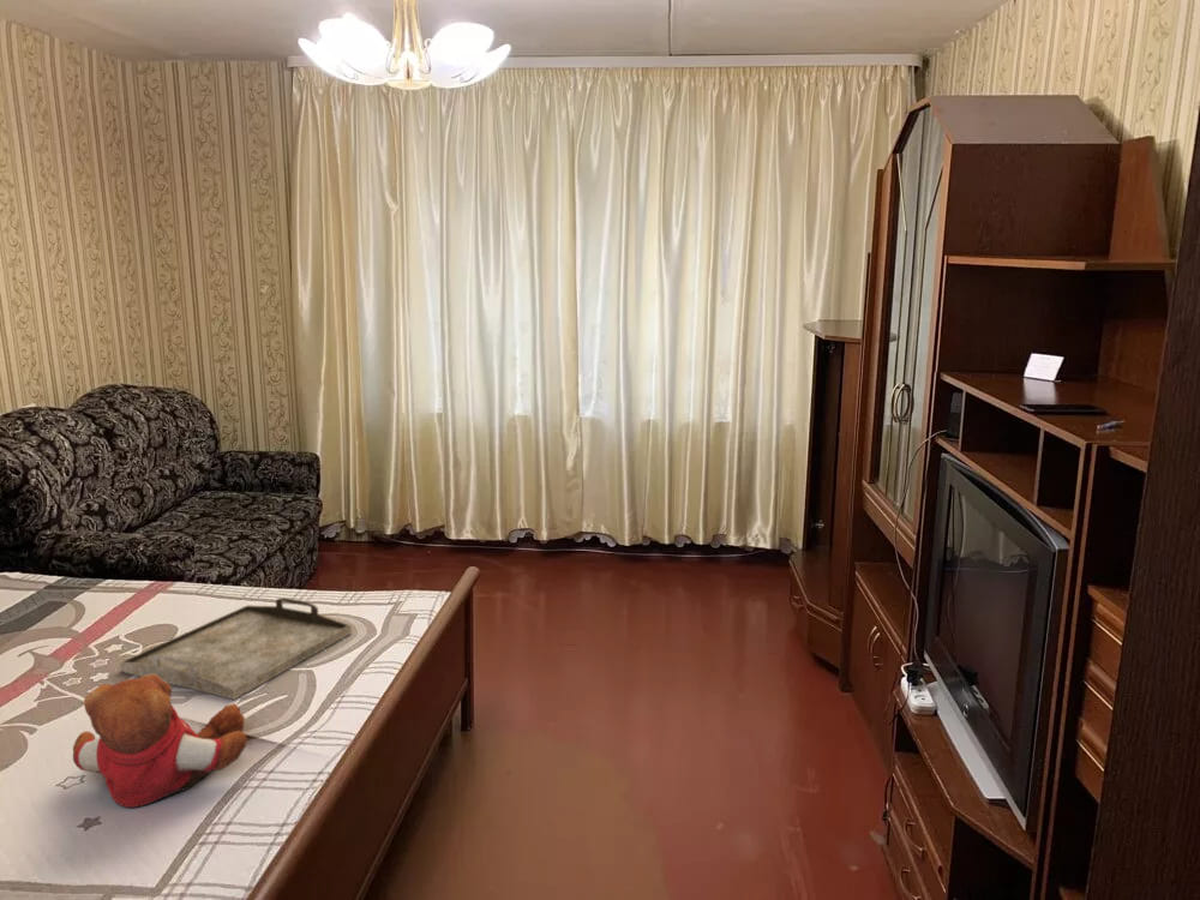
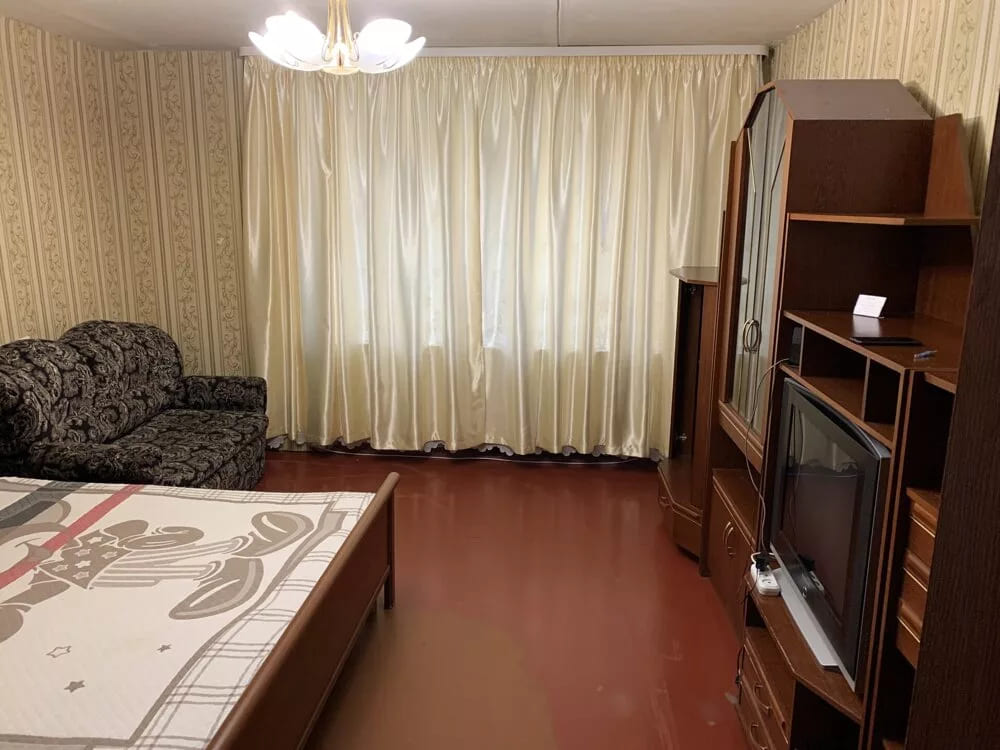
- teddy bear [72,674,248,809]
- serving tray [119,596,353,701]
